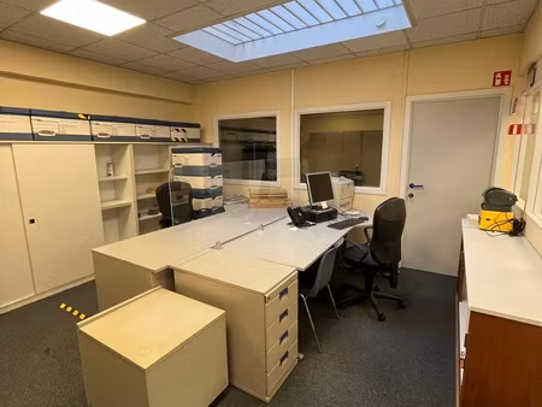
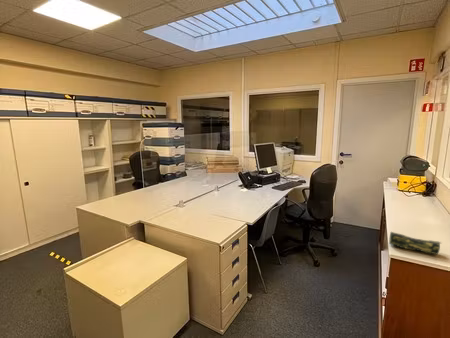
+ pencil case [388,231,443,256]
